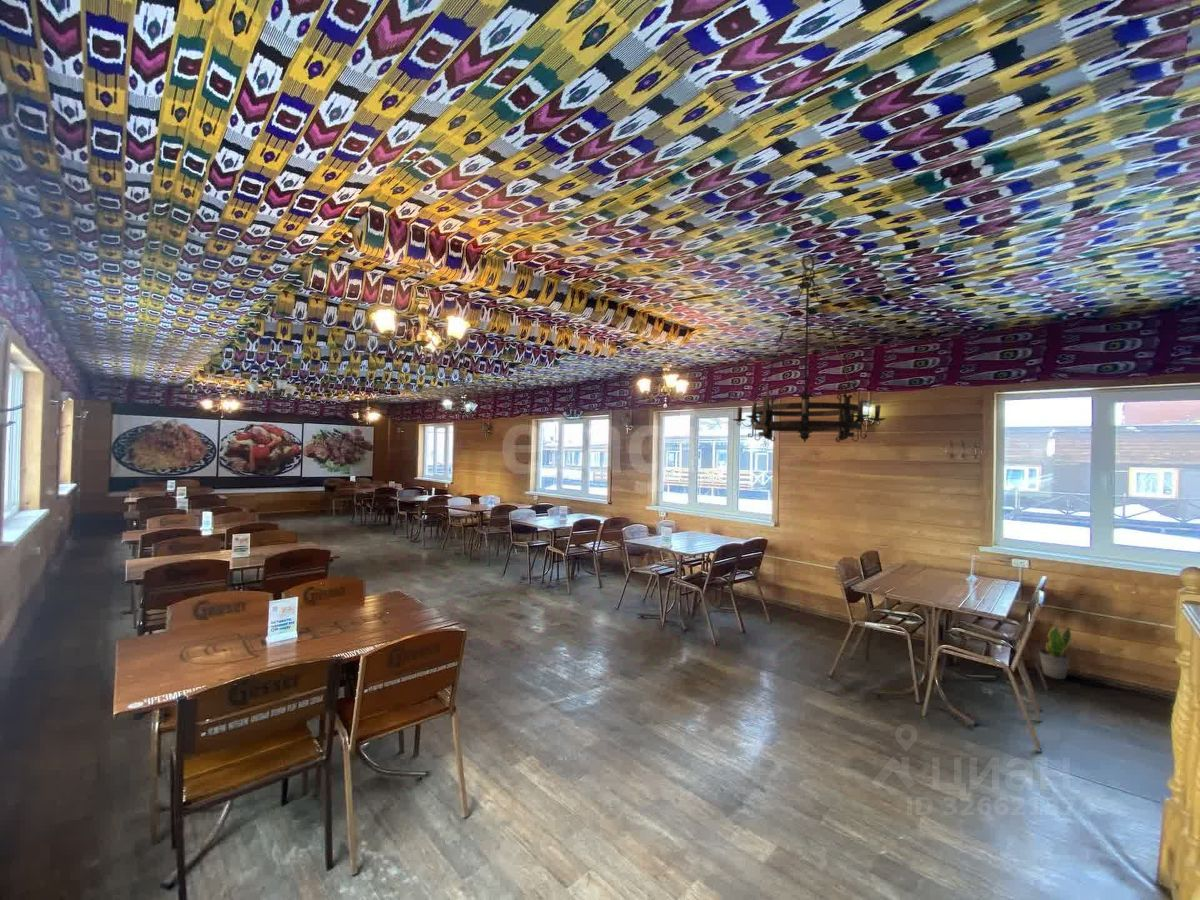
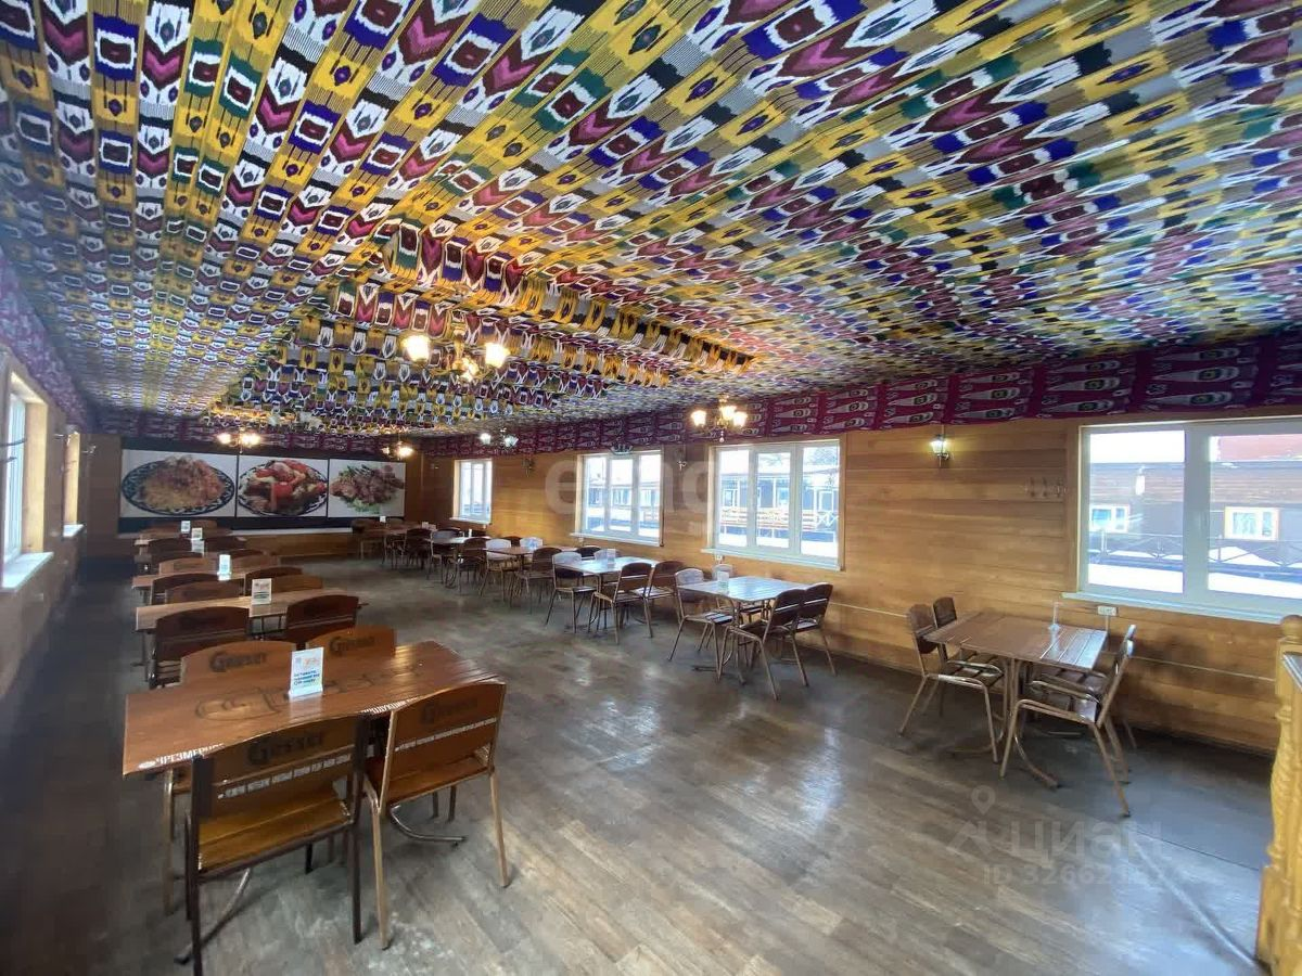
- potted plant [1038,625,1072,680]
- chandelier [731,253,888,443]
